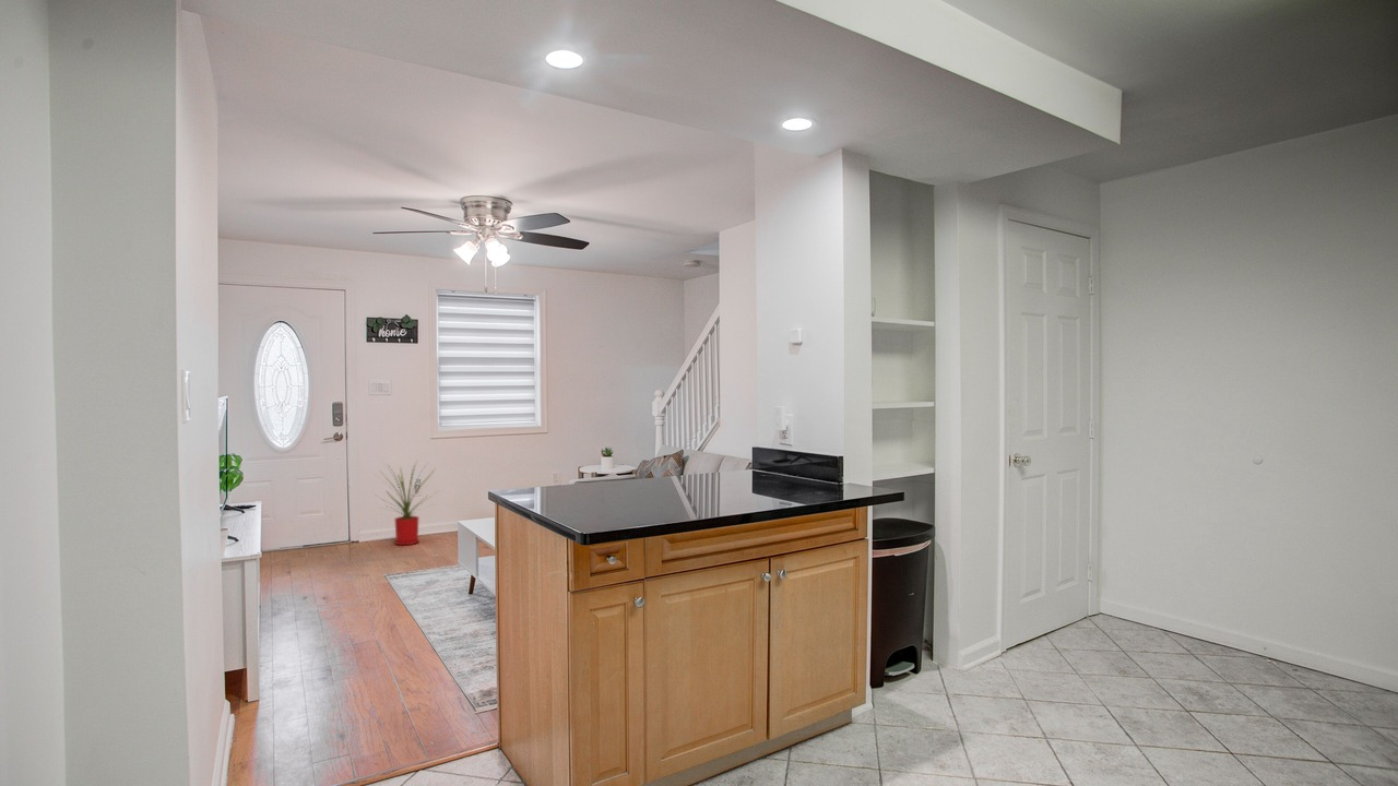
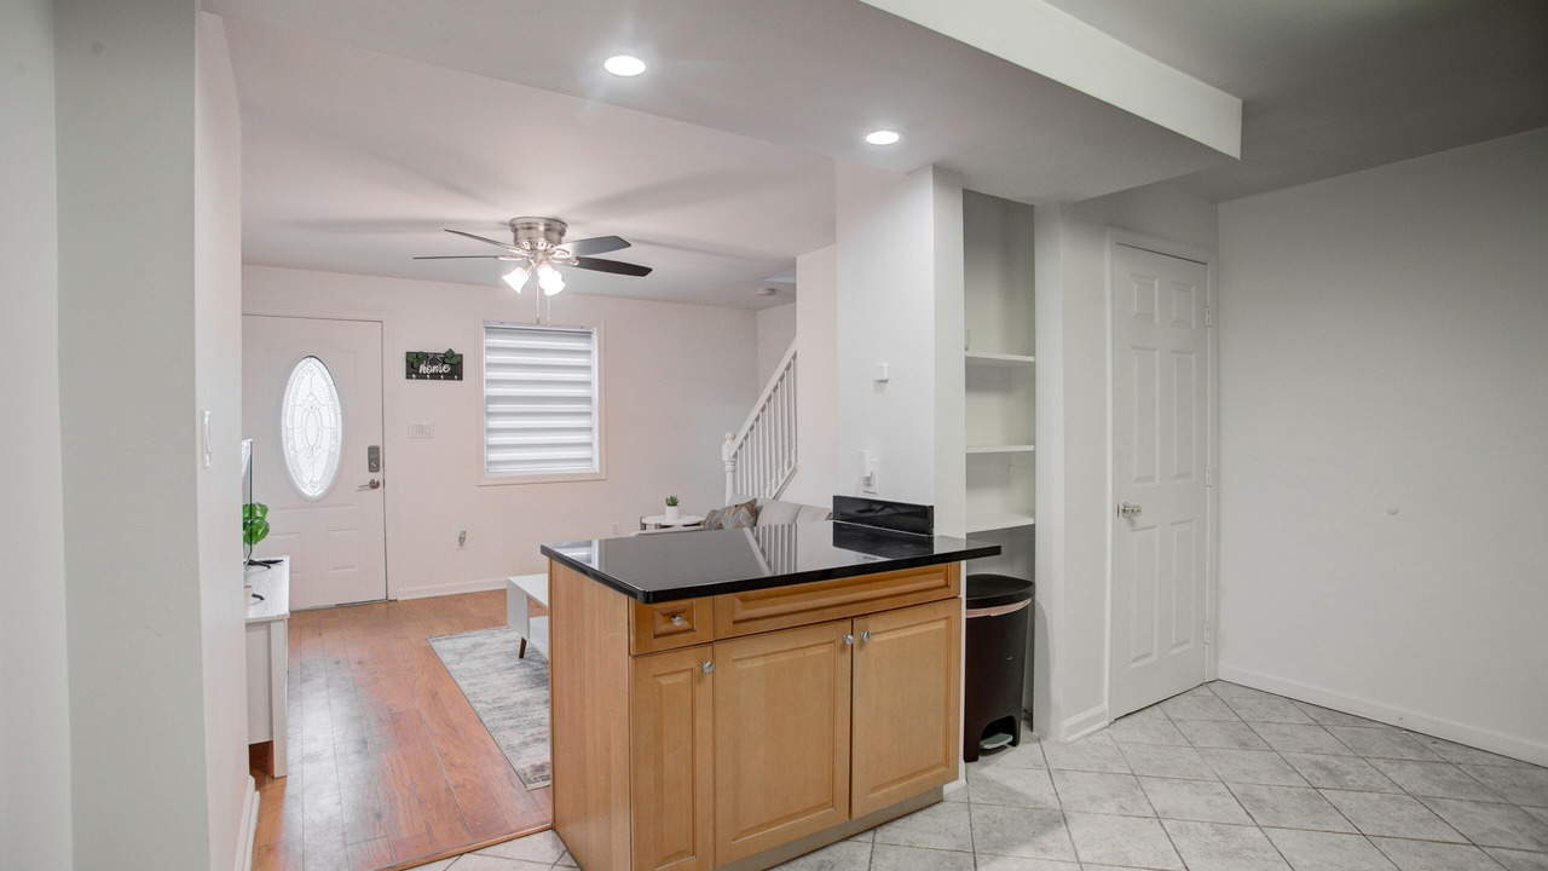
- house plant [376,460,440,546]
